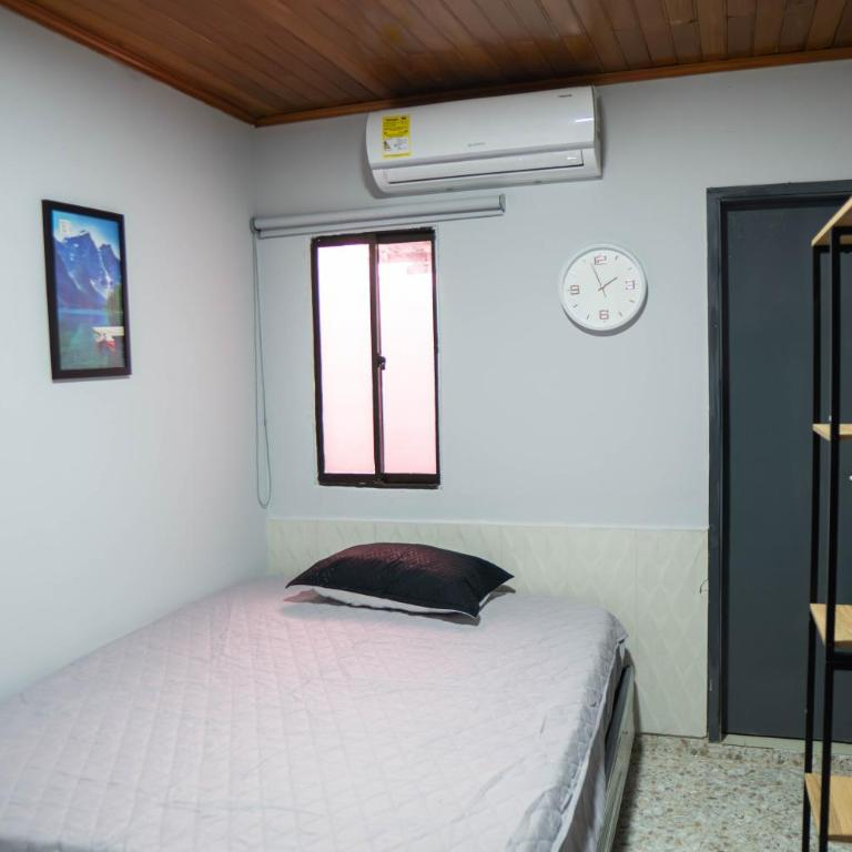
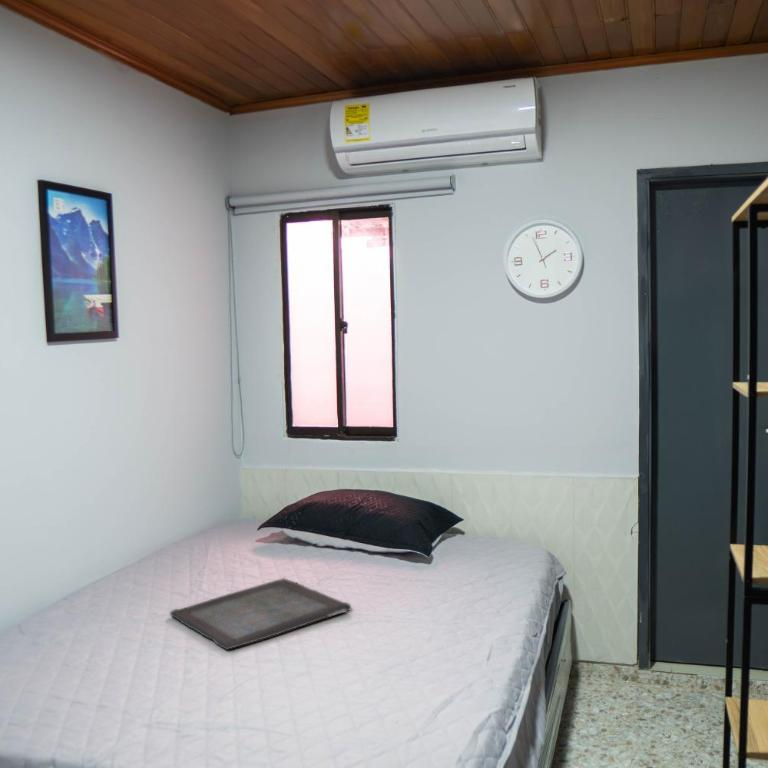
+ serving tray [169,577,352,651]
